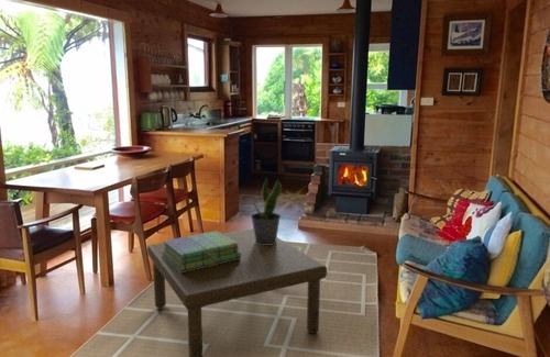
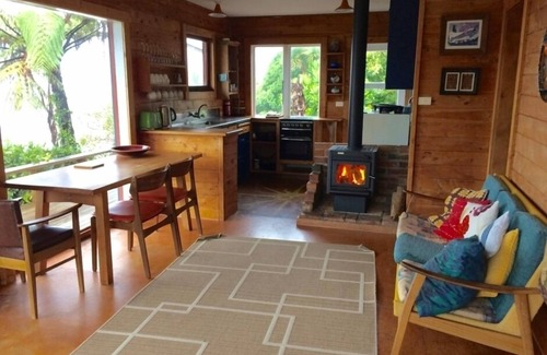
- stack of books [162,230,241,274]
- potted plant [250,178,283,245]
- coffee table [146,227,328,357]
